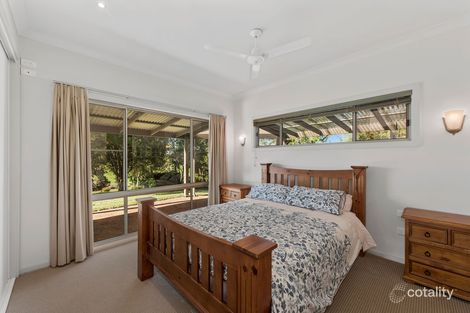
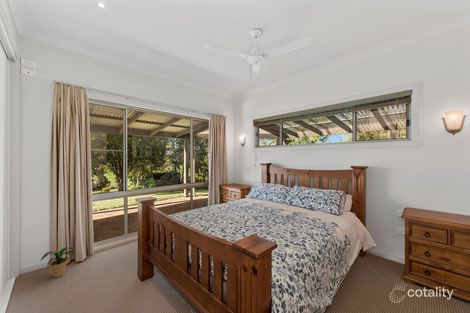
+ potted plant [40,246,76,279]
